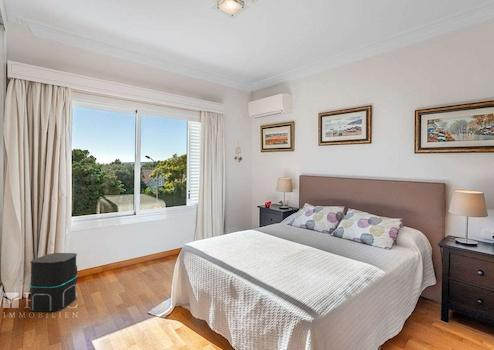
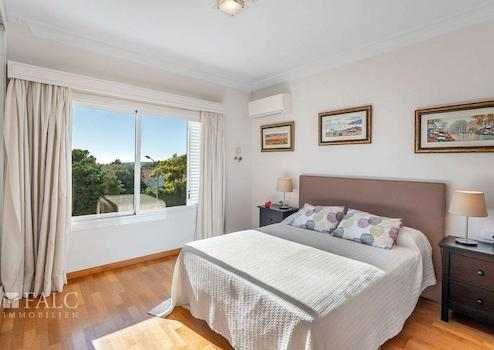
- speaker [28,252,78,312]
